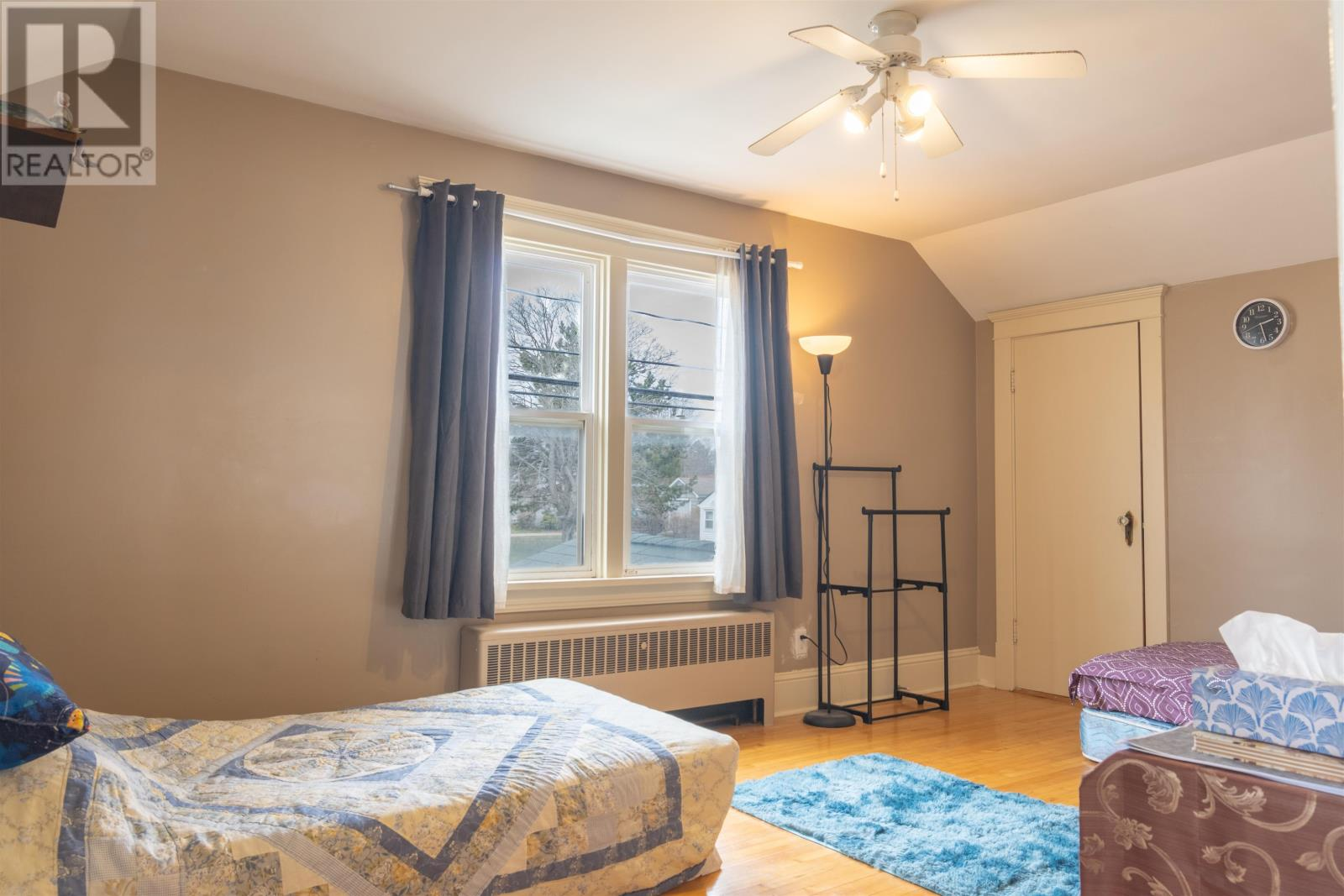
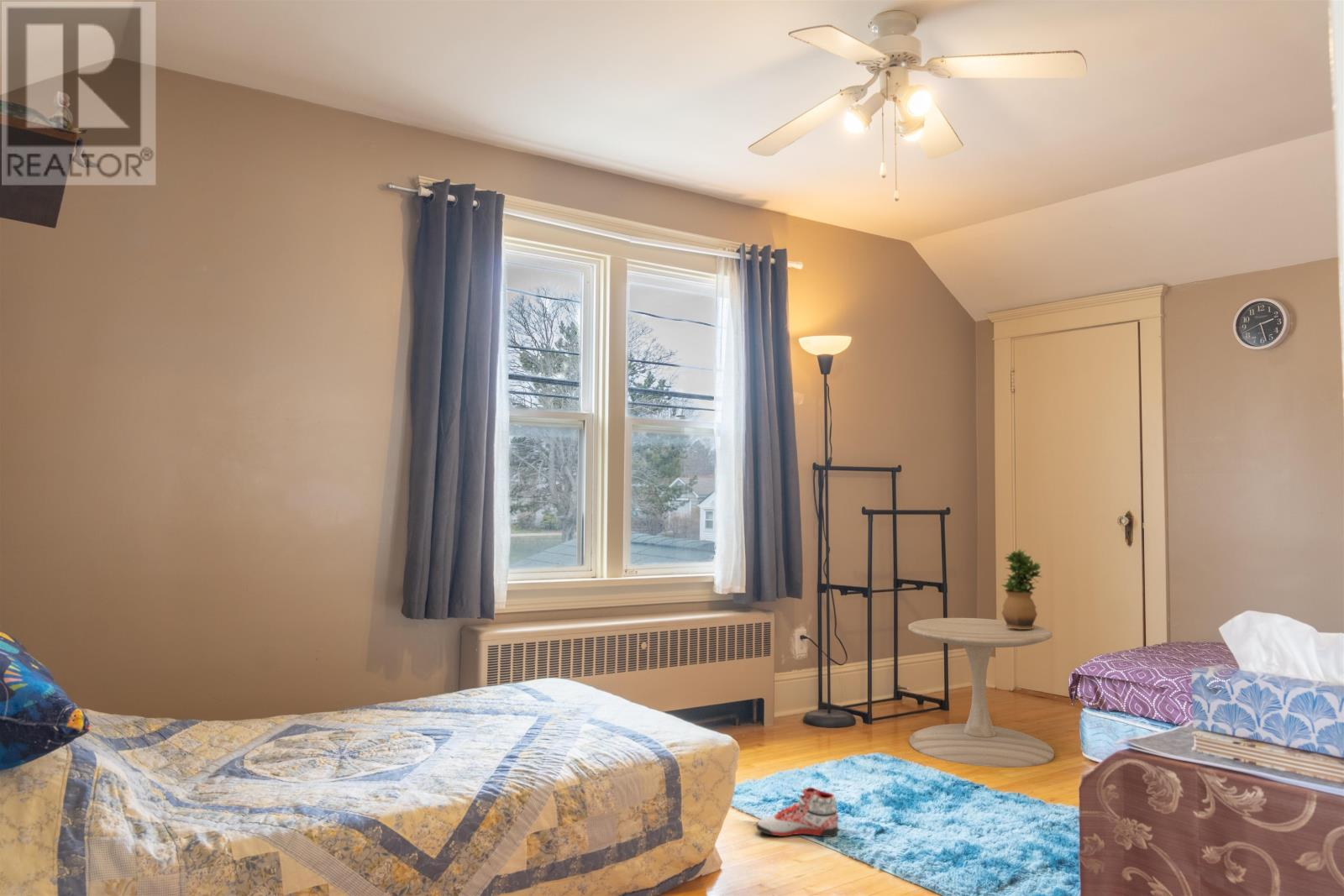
+ potted plant [1000,548,1043,629]
+ sneaker [755,786,839,838]
+ side table [907,617,1055,768]
